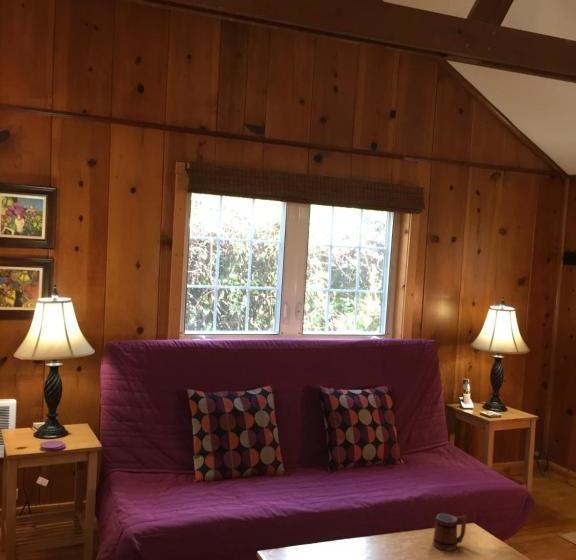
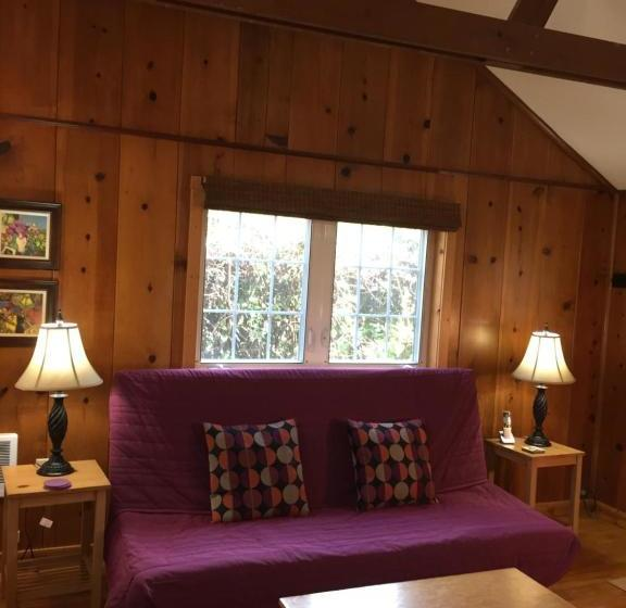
- mug [432,513,468,552]
